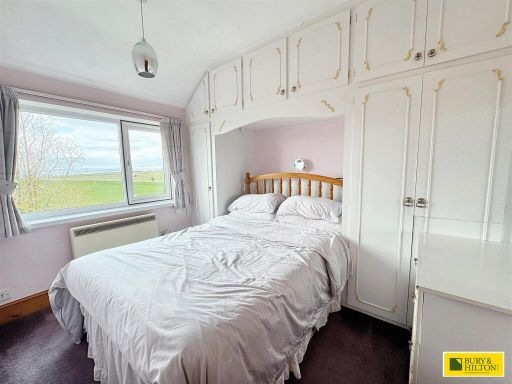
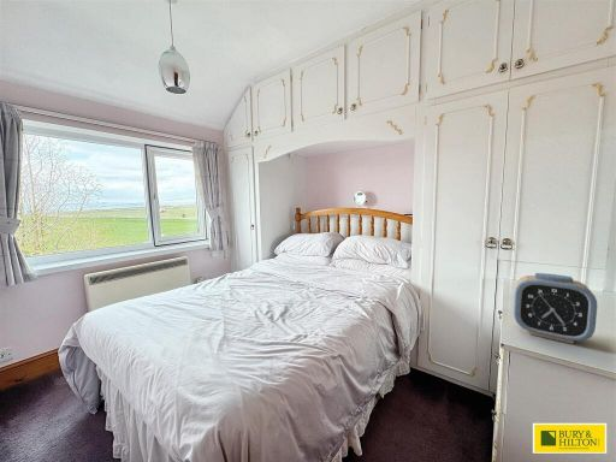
+ alarm clock [513,272,598,345]
